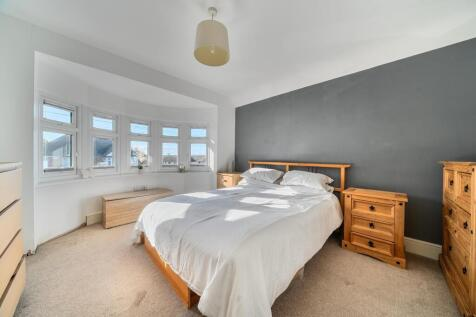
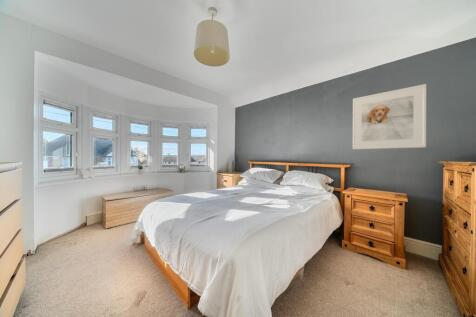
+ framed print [352,83,427,150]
